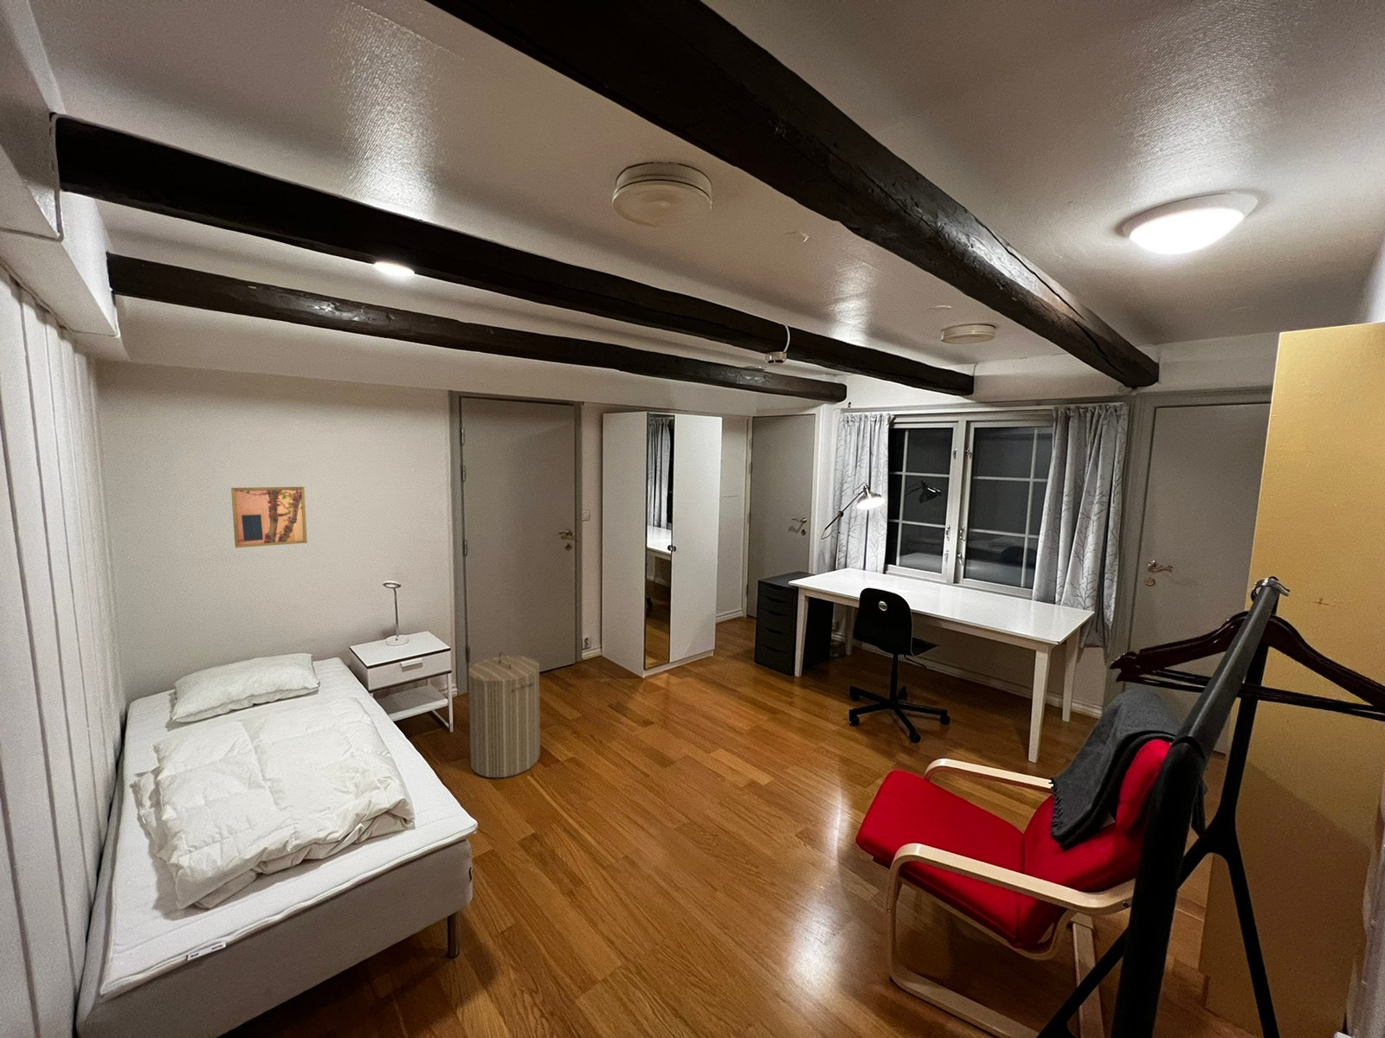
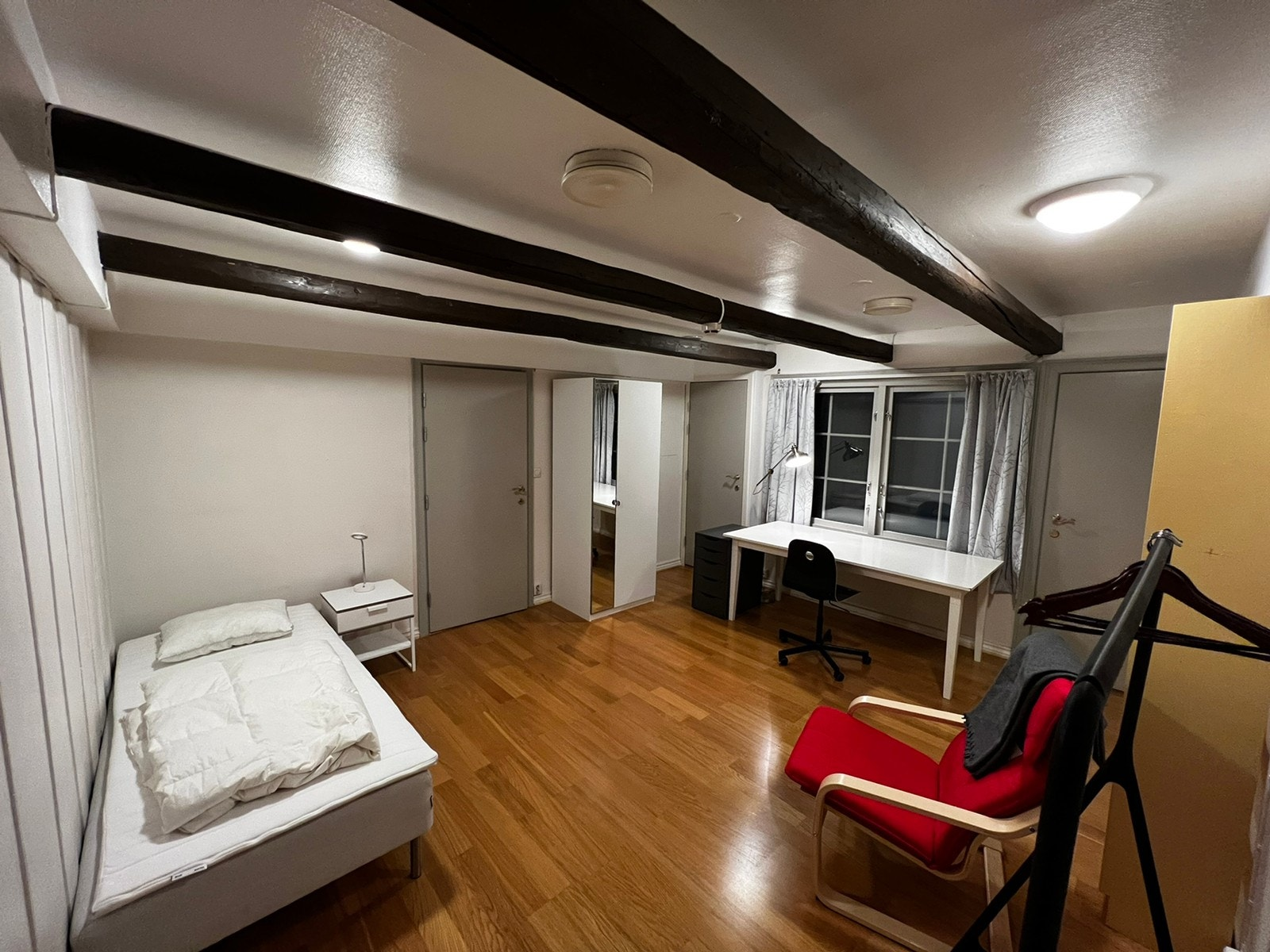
- laundry hamper [468,651,541,778]
- wall art [230,486,309,548]
